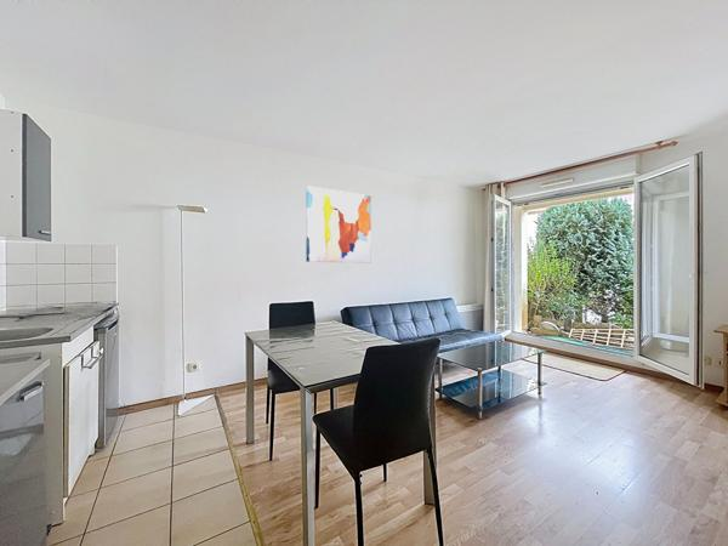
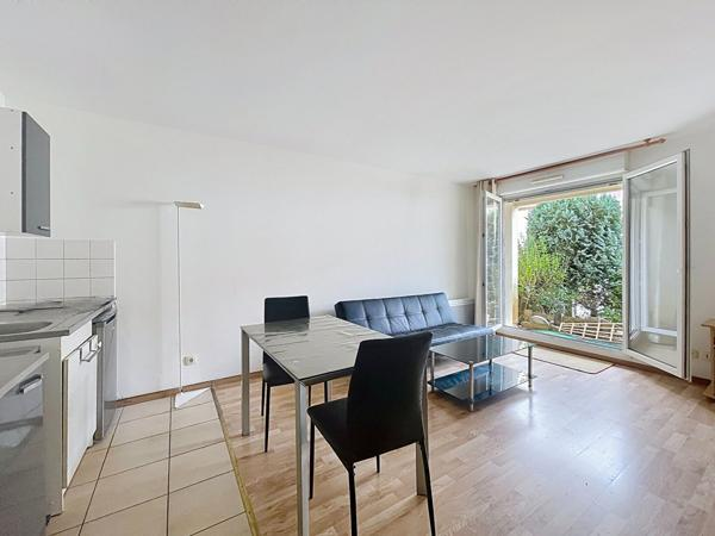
- wall art [305,184,372,265]
